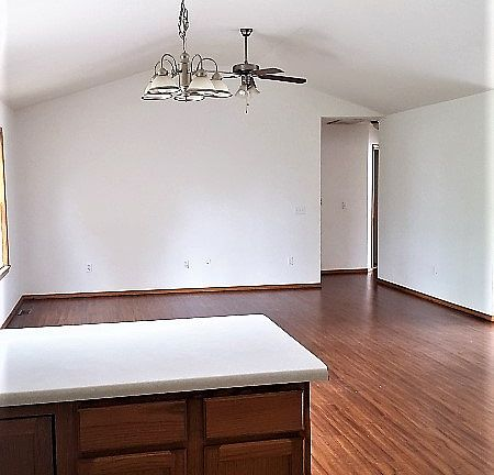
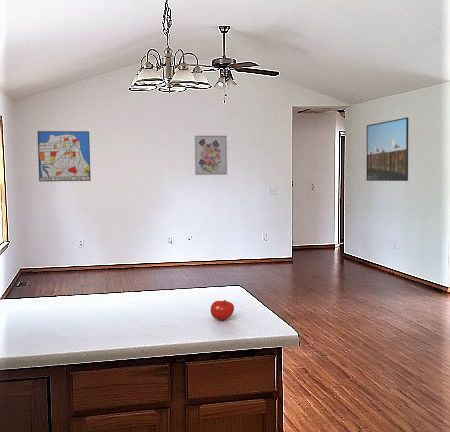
+ wall art [37,130,92,182]
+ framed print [366,116,409,182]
+ wall art [194,135,228,176]
+ fruit [210,299,235,321]
